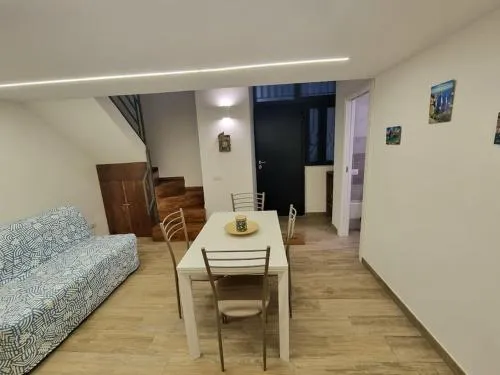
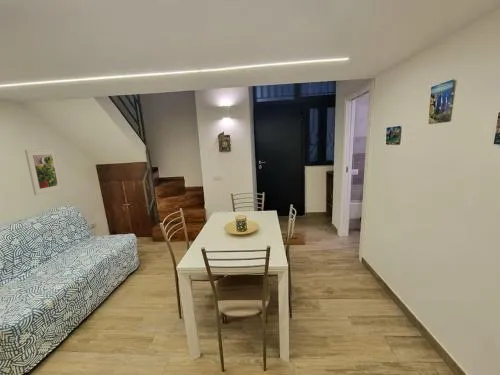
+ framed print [24,148,64,196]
